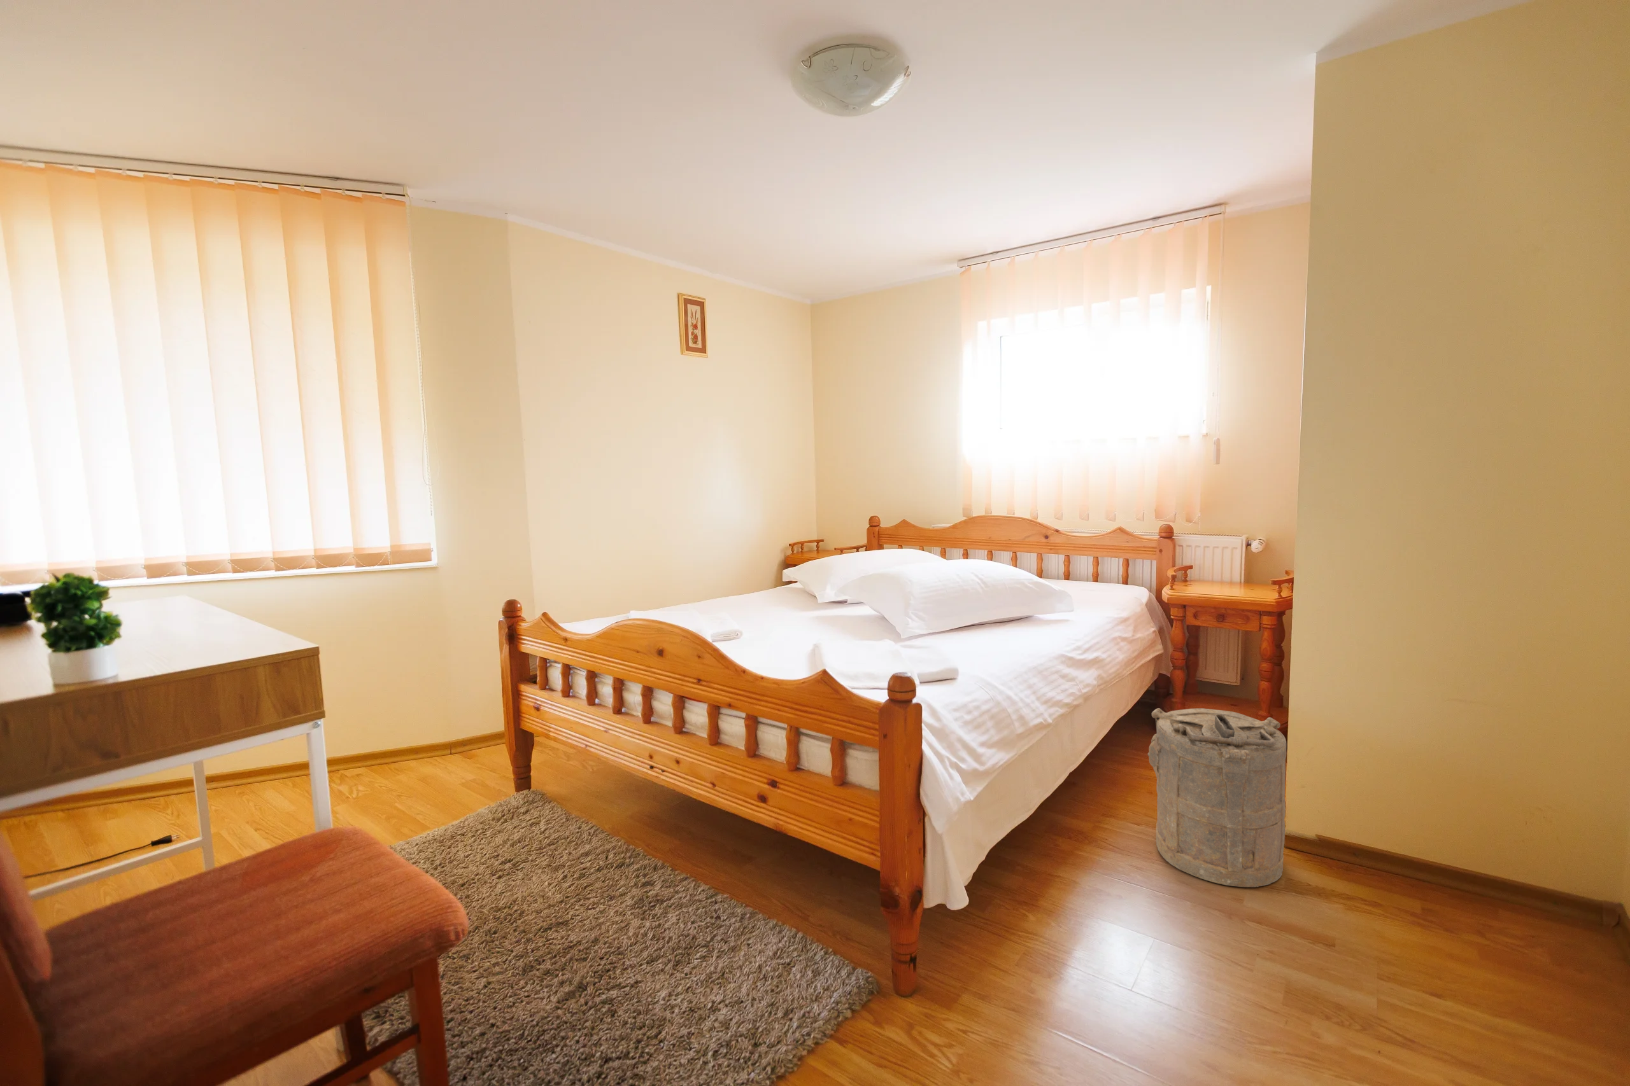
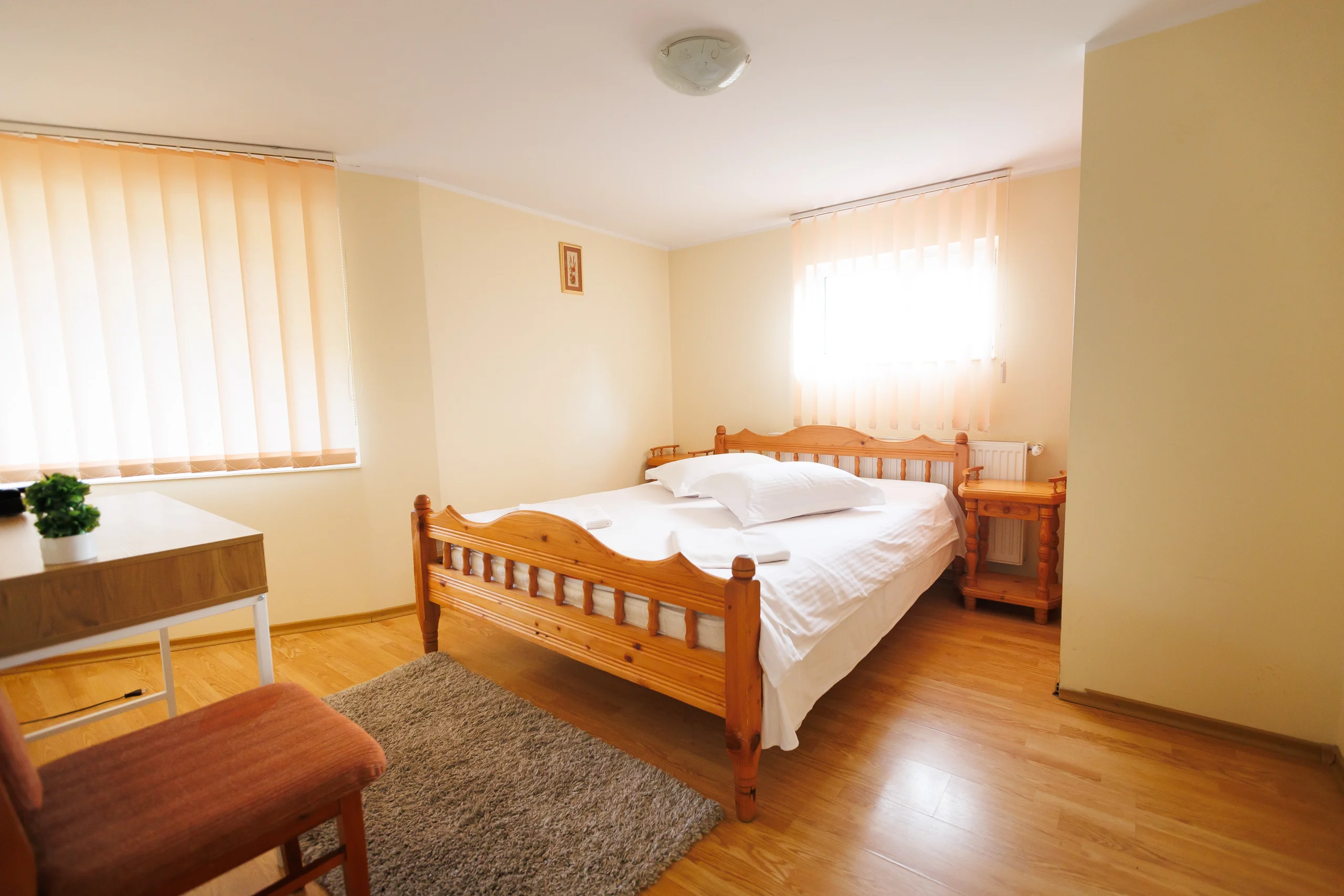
- laundry hamper [1147,708,1287,887]
